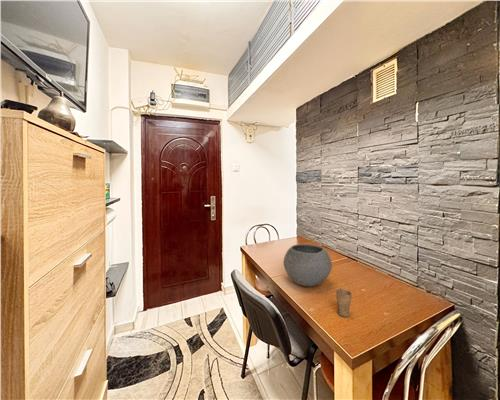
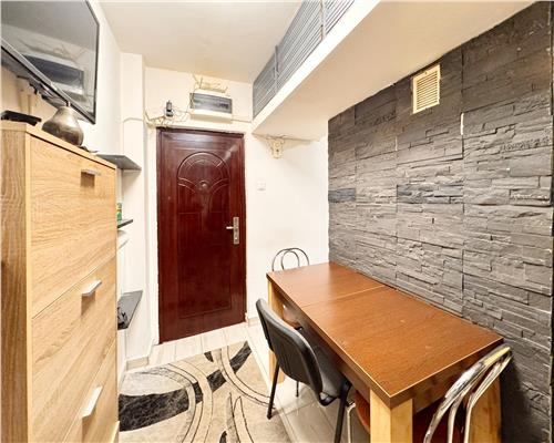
- bowl [283,243,333,287]
- cup [335,287,353,318]
